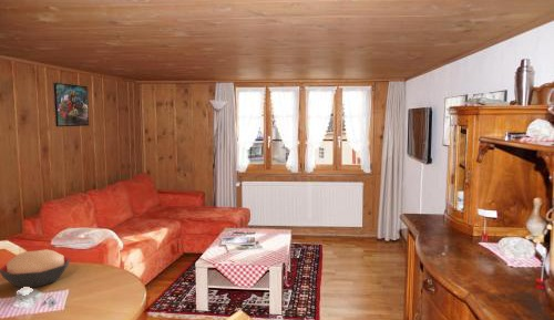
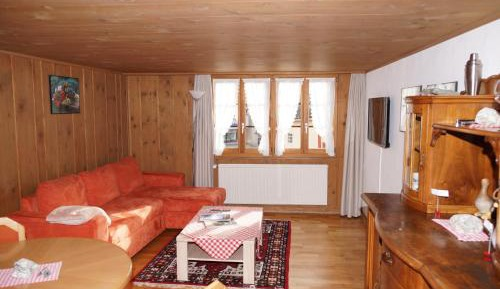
- decorative bowl [0,248,72,289]
